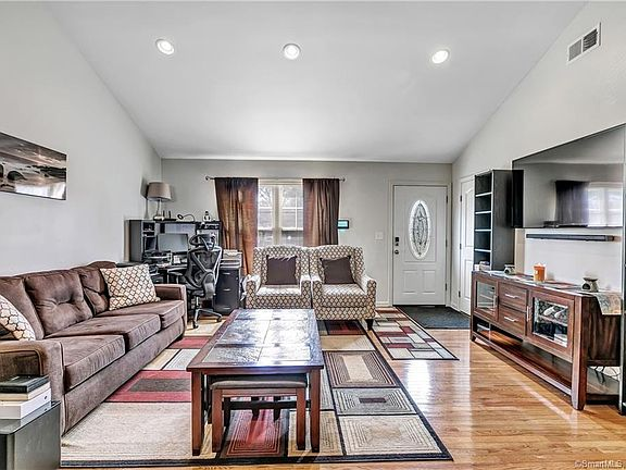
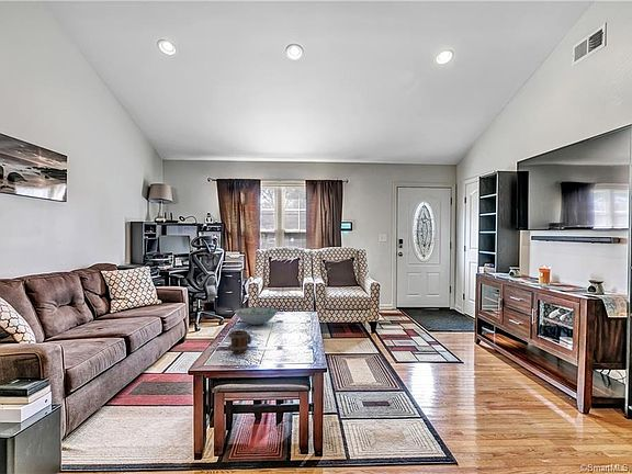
+ decorative bowl [234,306,279,326]
+ mug [227,329,252,356]
